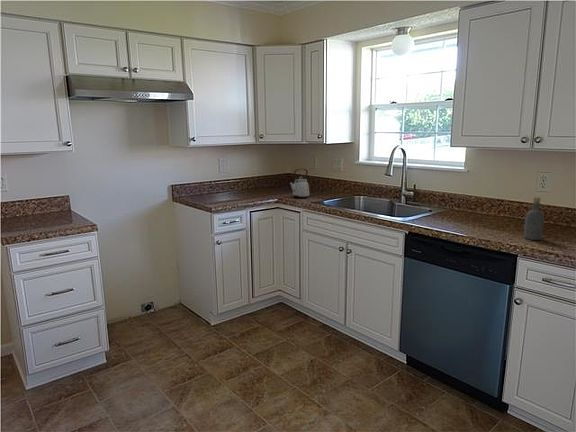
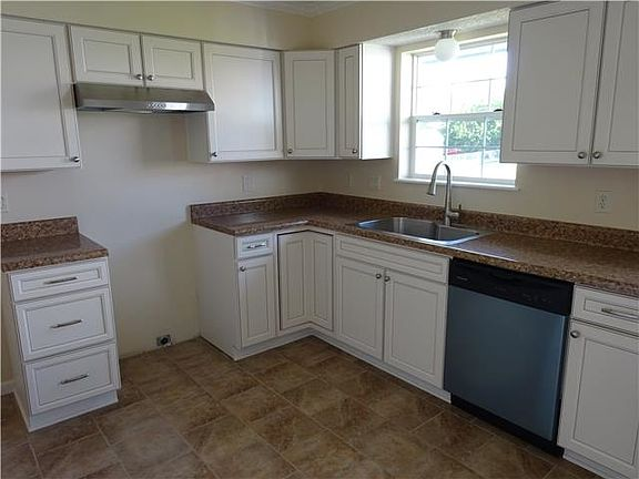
- bottle [523,196,545,241]
- kettle [288,168,310,199]
